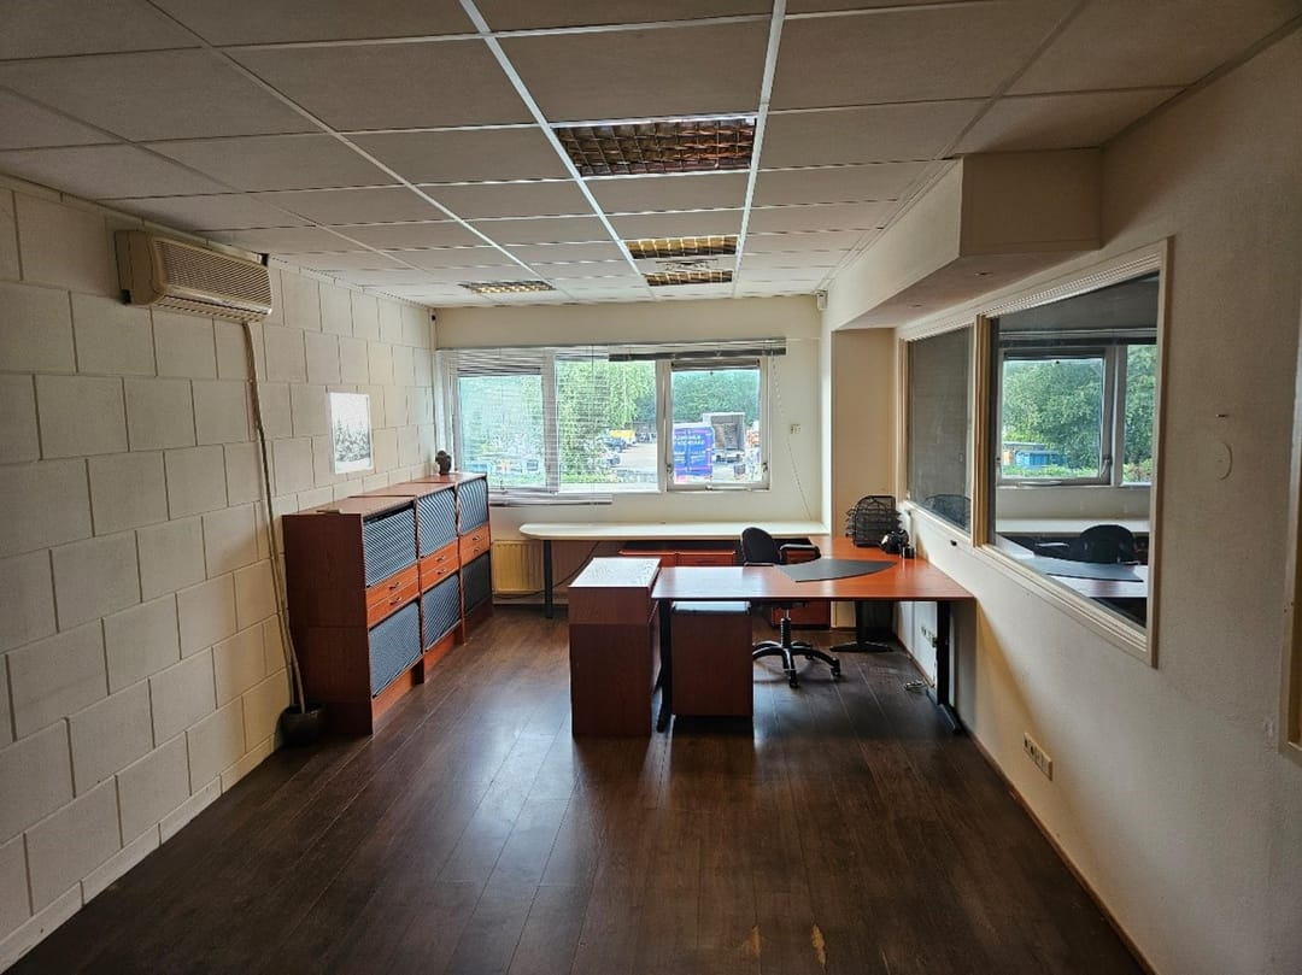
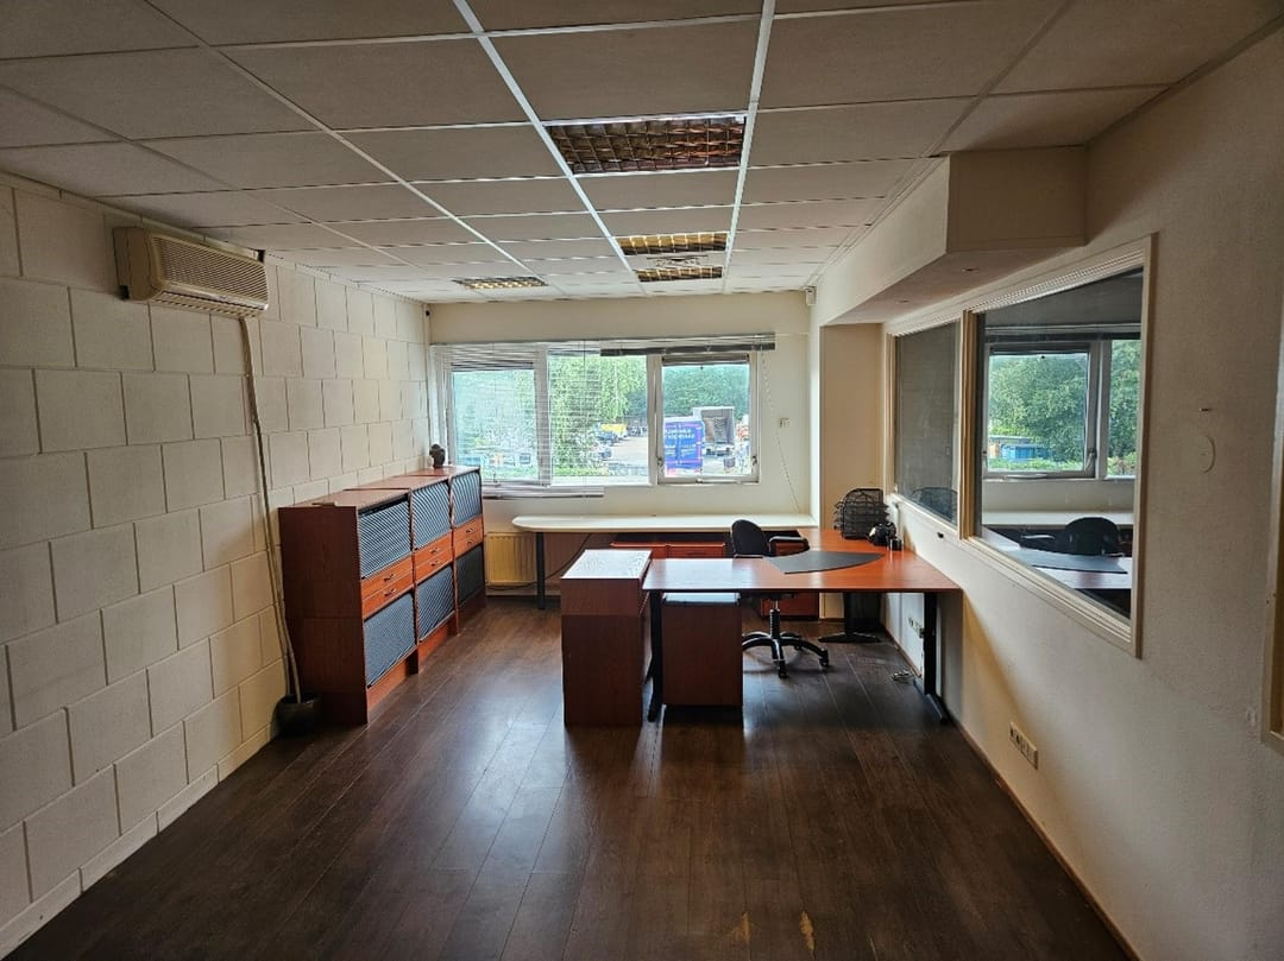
- wall art [323,392,374,476]
